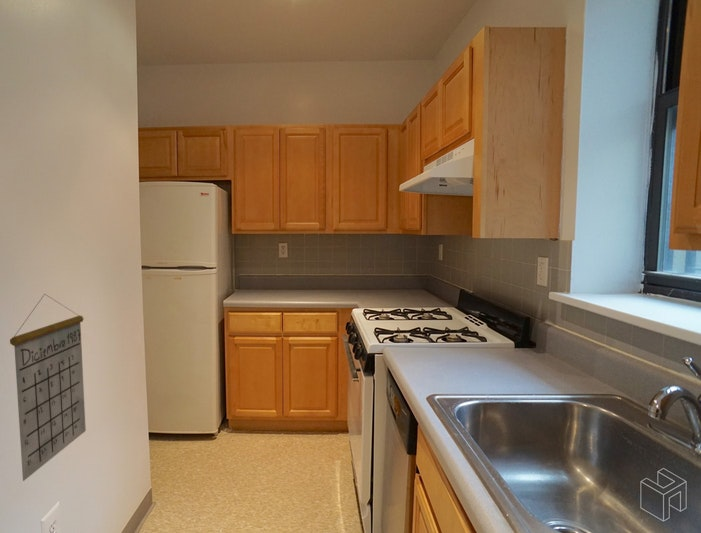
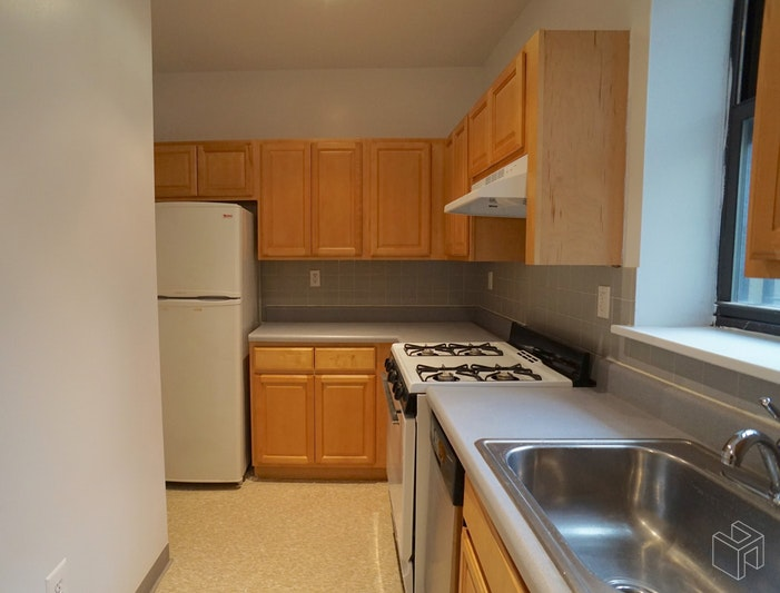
- calendar [9,293,87,482]
